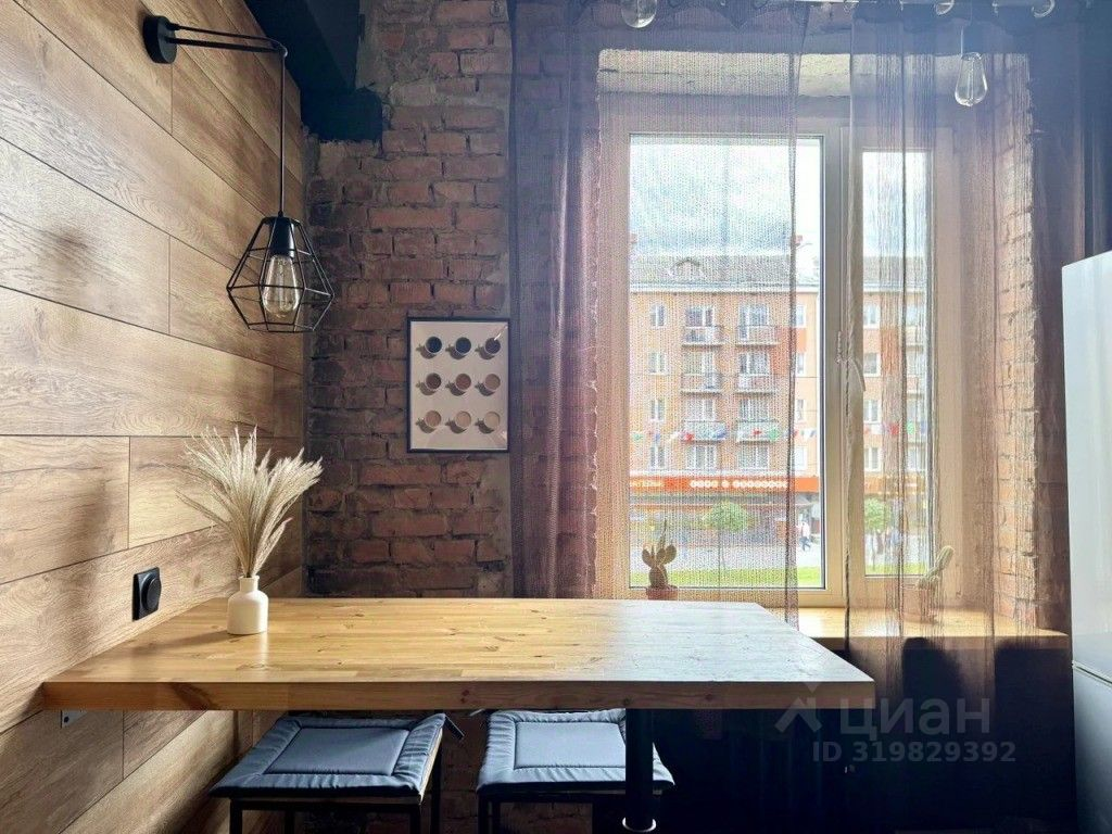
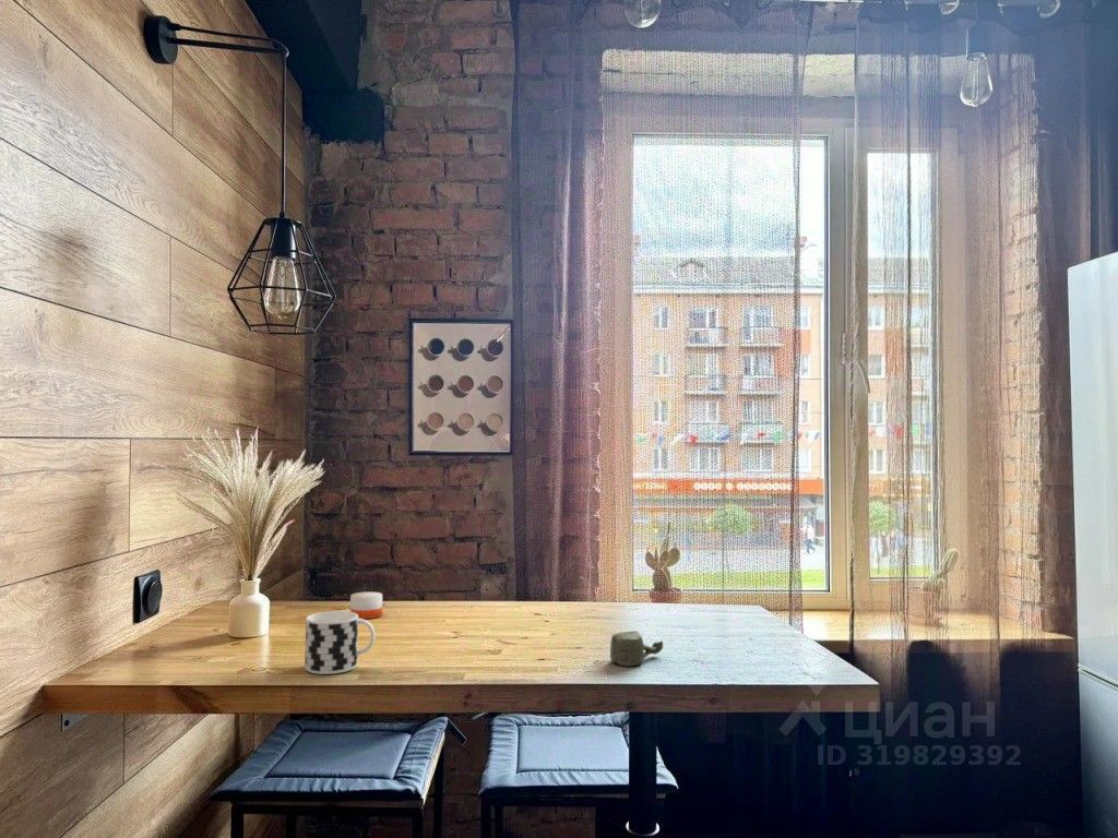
+ cup [609,630,664,667]
+ candle [349,584,383,620]
+ cup [304,610,377,675]
